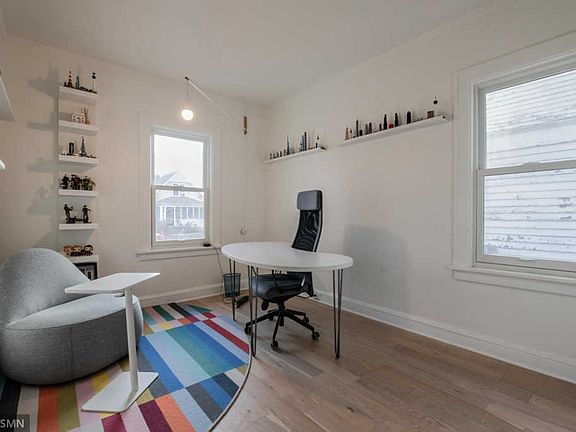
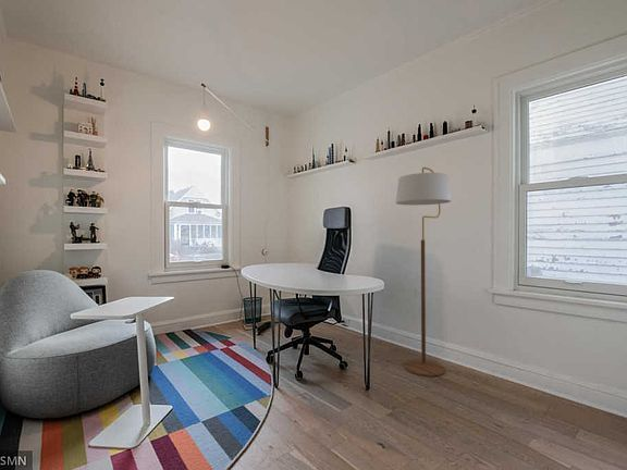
+ floor lamp [395,166,453,378]
